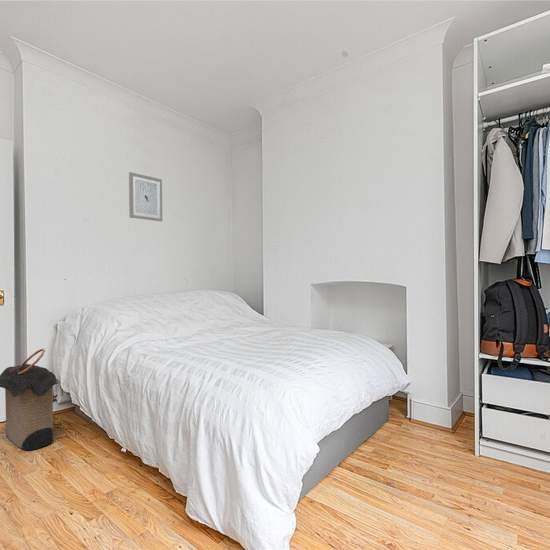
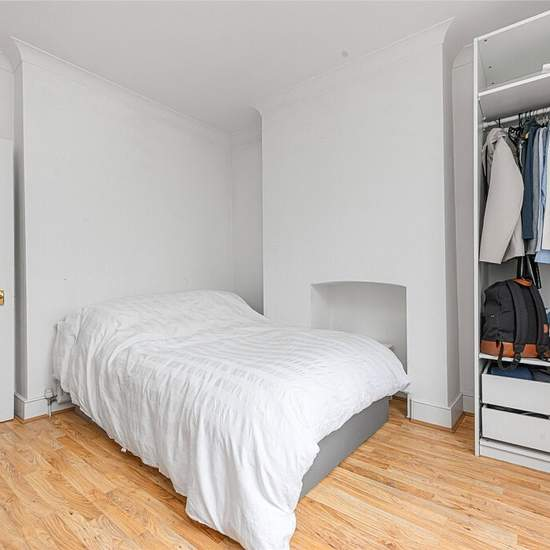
- laundry hamper [0,348,60,451]
- wall art [128,172,163,222]
